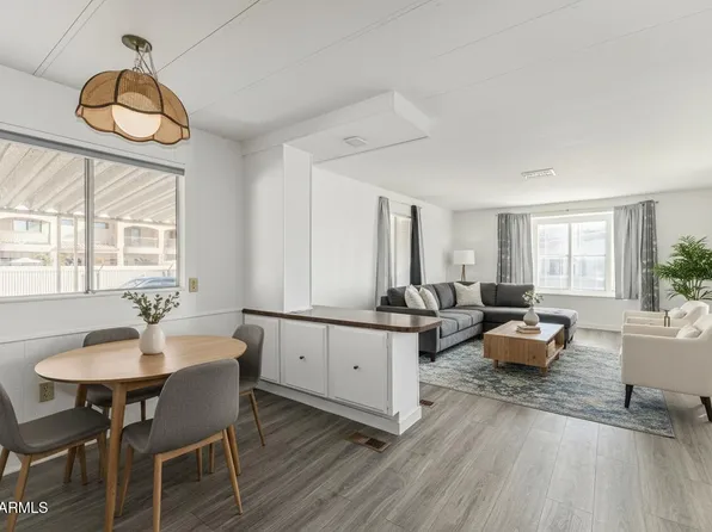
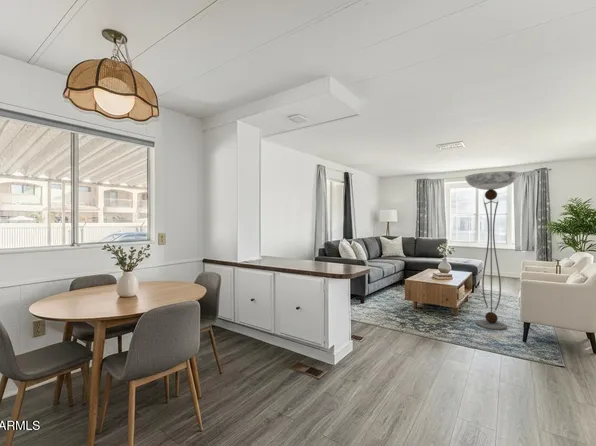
+ floor lamp [464,170,520,331]
